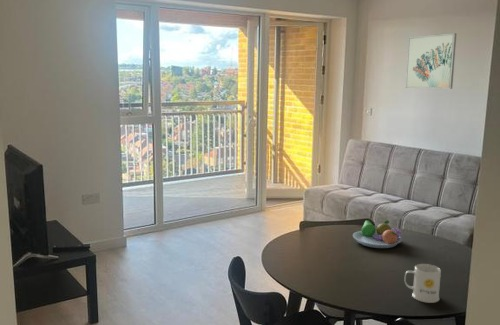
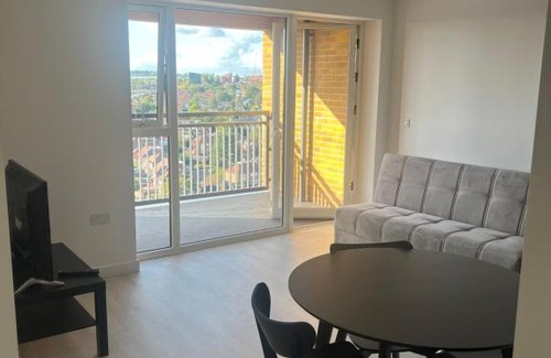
- wall art [404,32,457,90]
- fruit bowl [352,219,403,249]
- mug [404,263,442,304]
